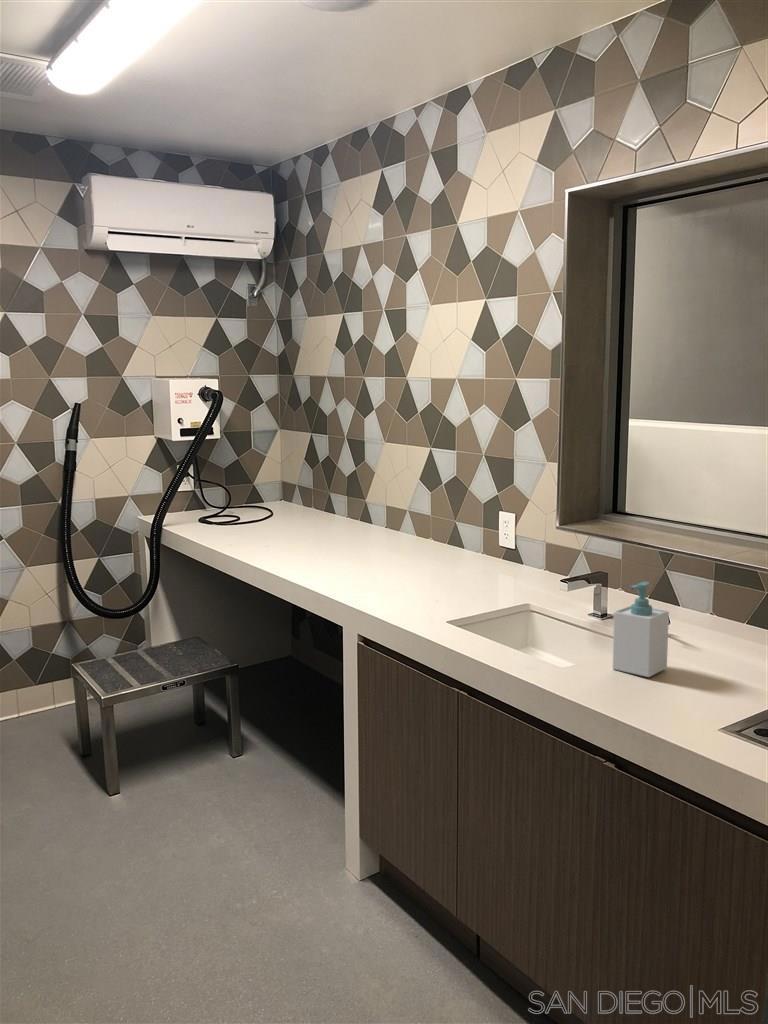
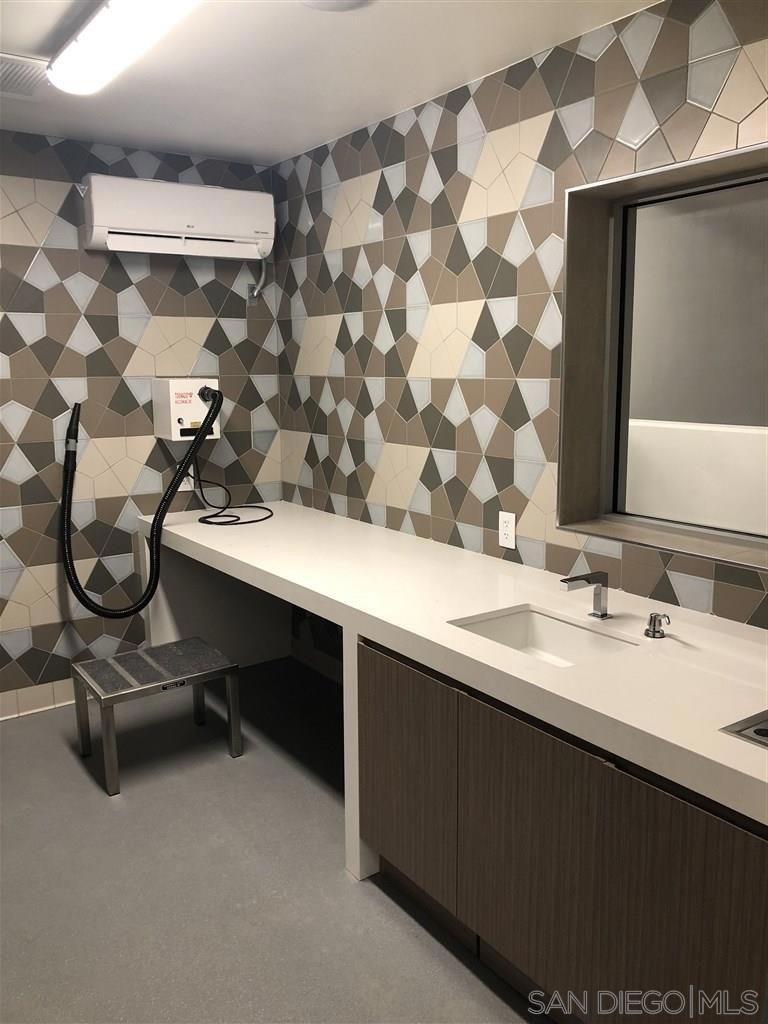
- soap bottle [612,581,670,678]
